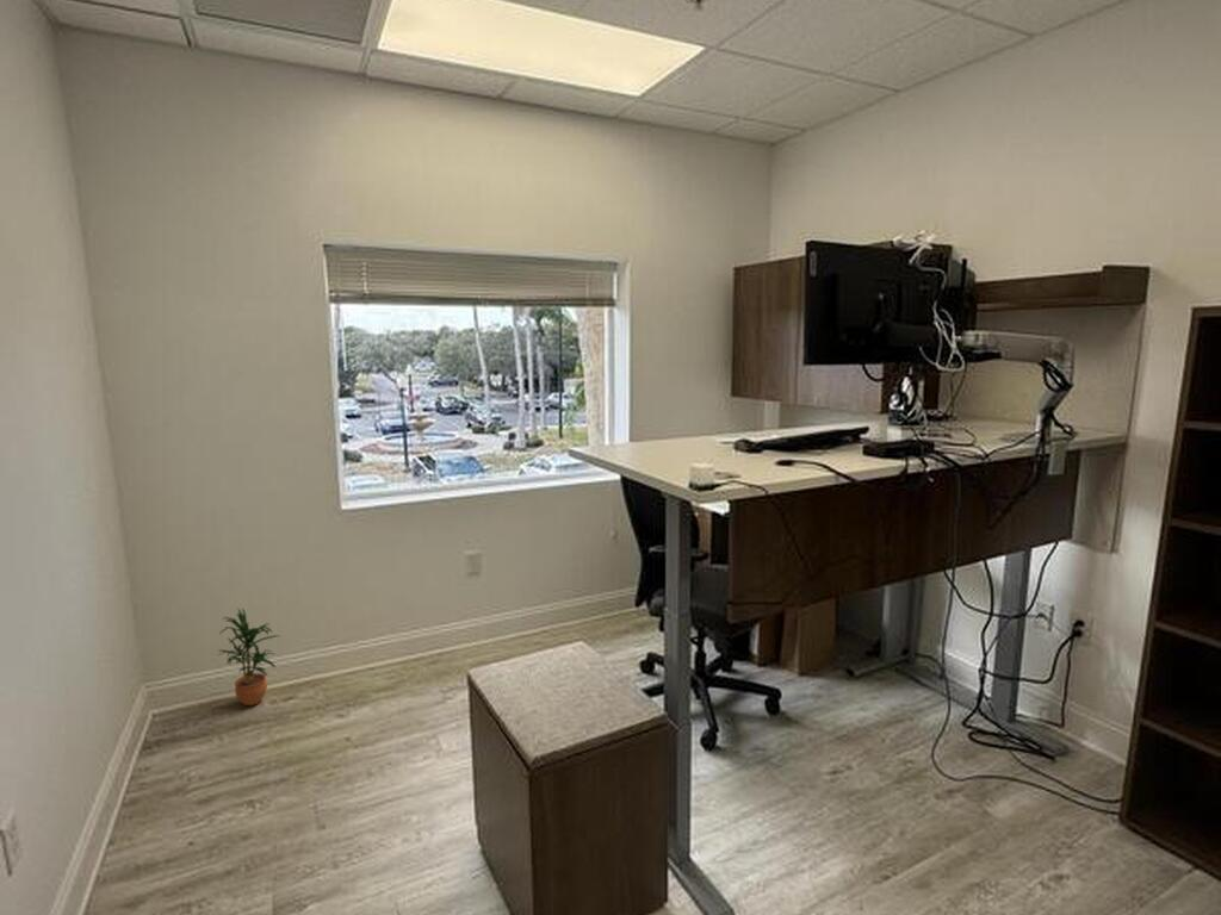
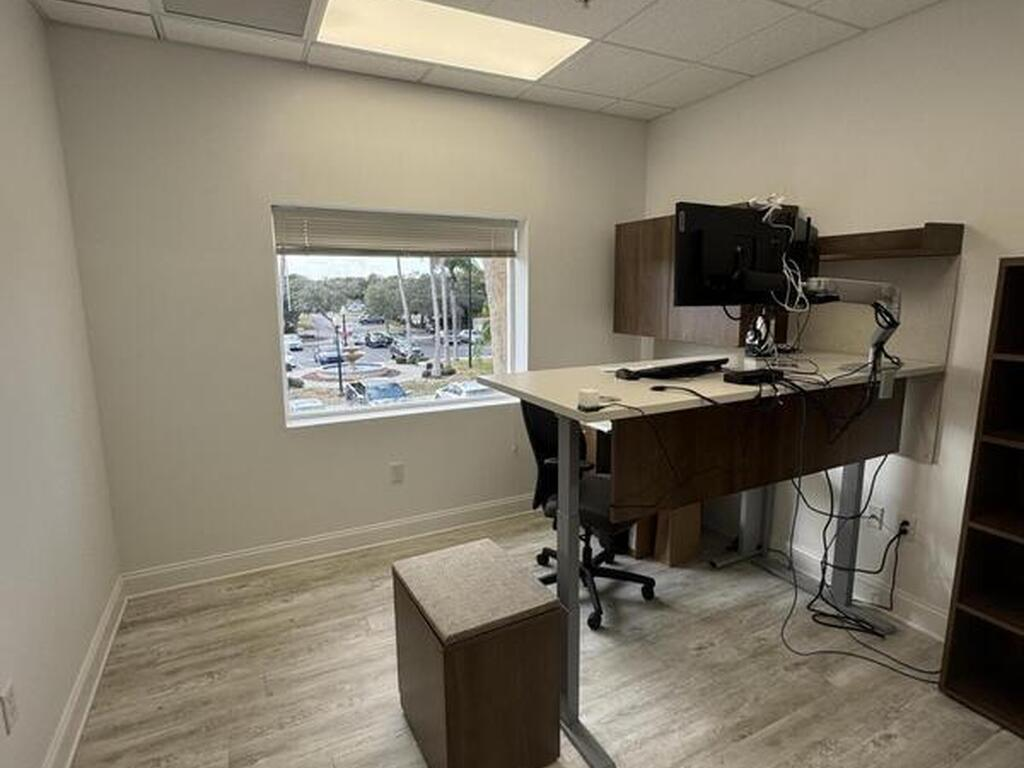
- potted plant [218,608,280,707]
